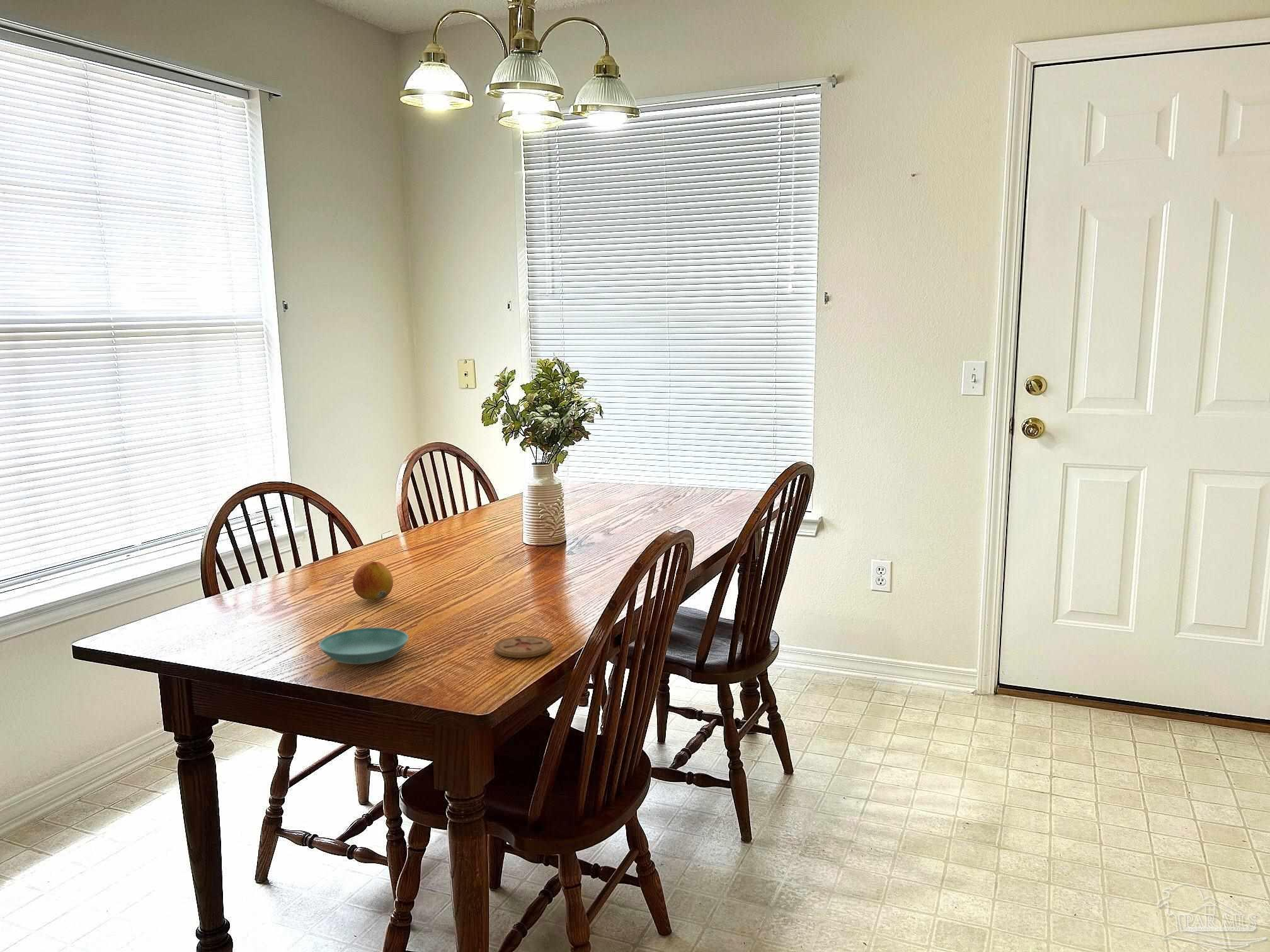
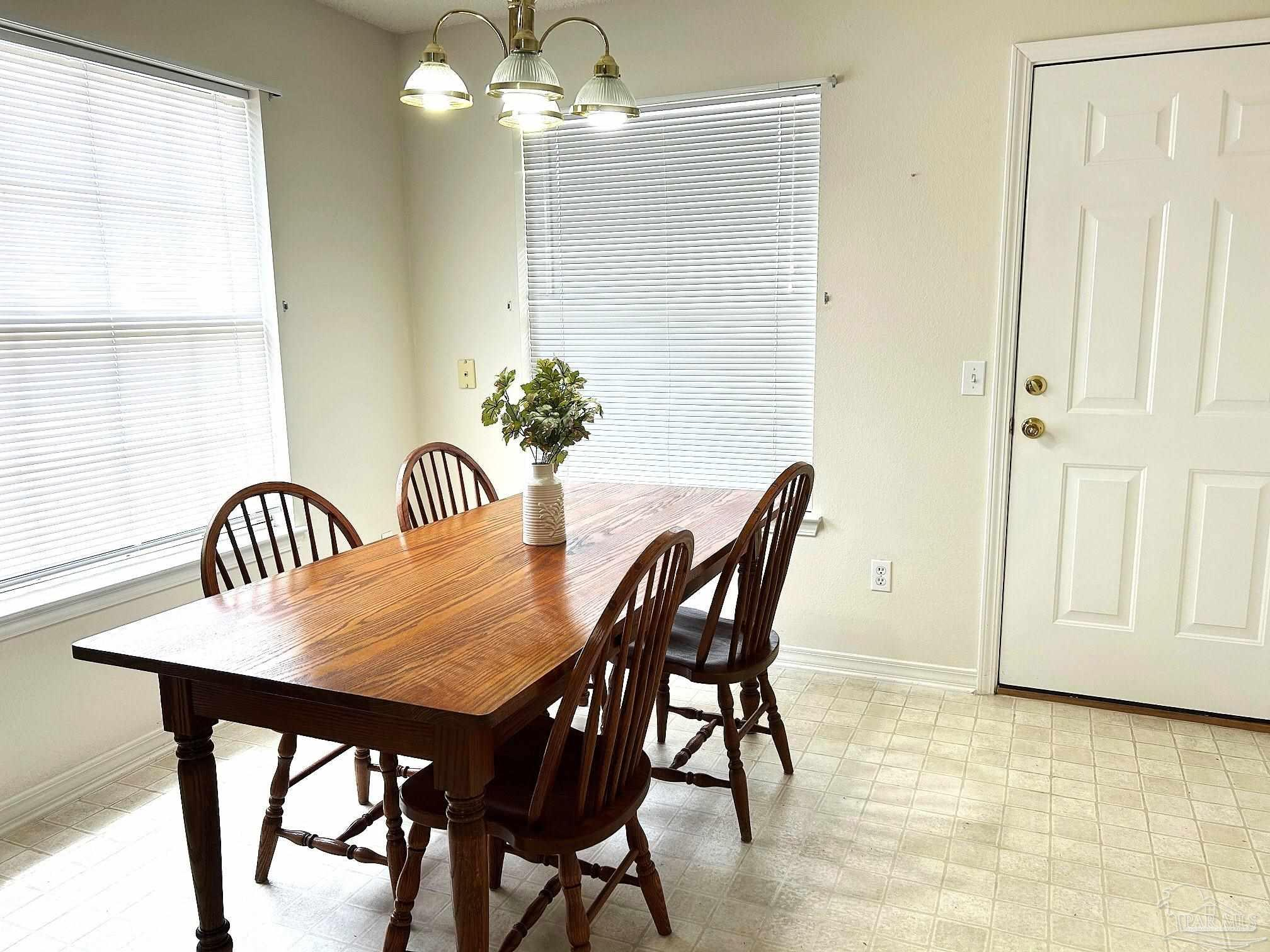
- fruit [352,561,394,600]
- saucer [318,626,409,665]
- coaster [493,635,552,659]
